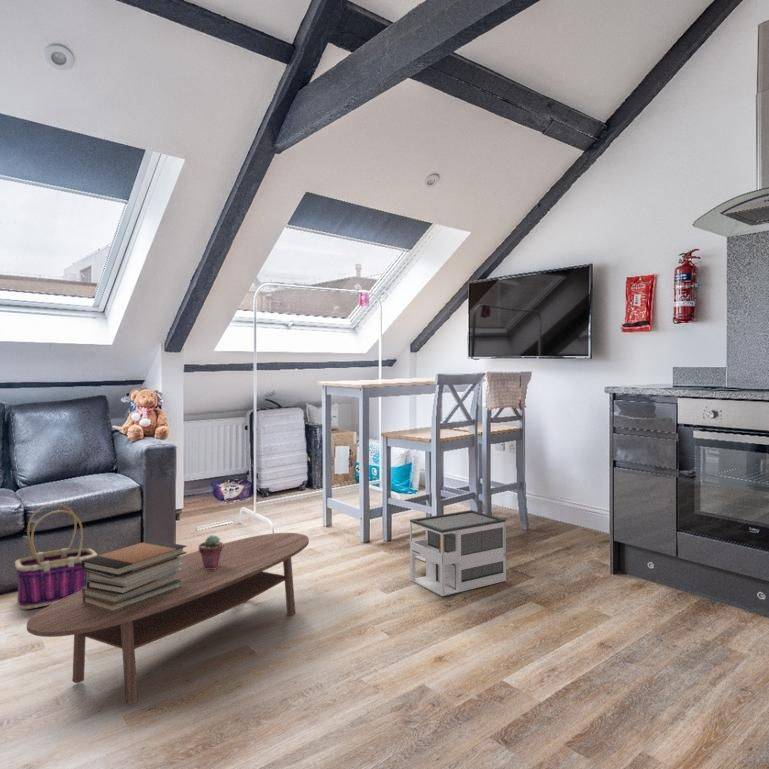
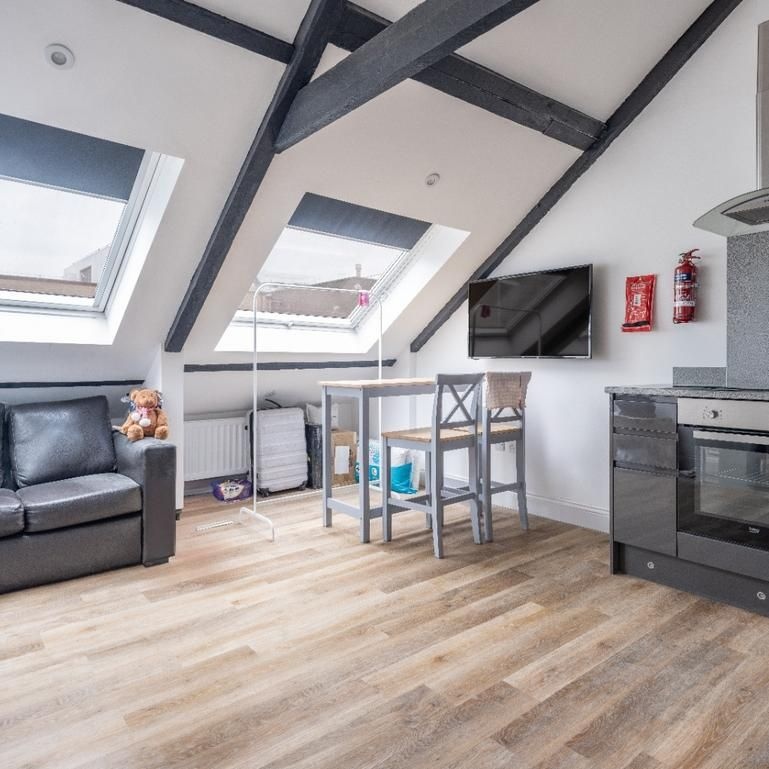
- architectural model [409,509,507,597]
- potted succulent [197,534,224,569]
- coffee table [26,532,310,705]
- basket [14,503,98,610]
- book stack [81,539,188,612]
